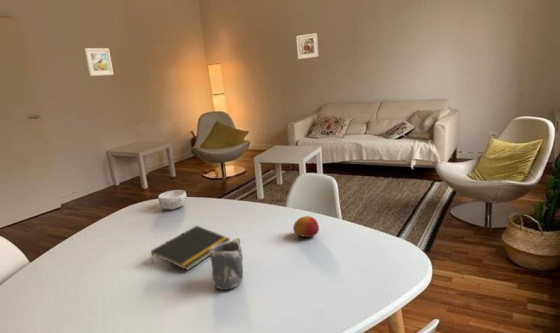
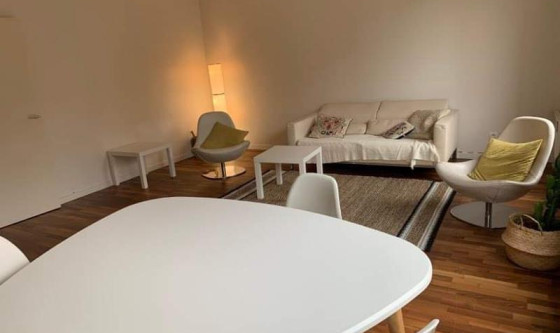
- fruit [292,215,320,238]
- decorative bowl [157,189,188,211]
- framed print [84,47,115,77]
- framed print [295,32,320,60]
- notepad [150,225,231,271]
- mug [209,237,244,290]
